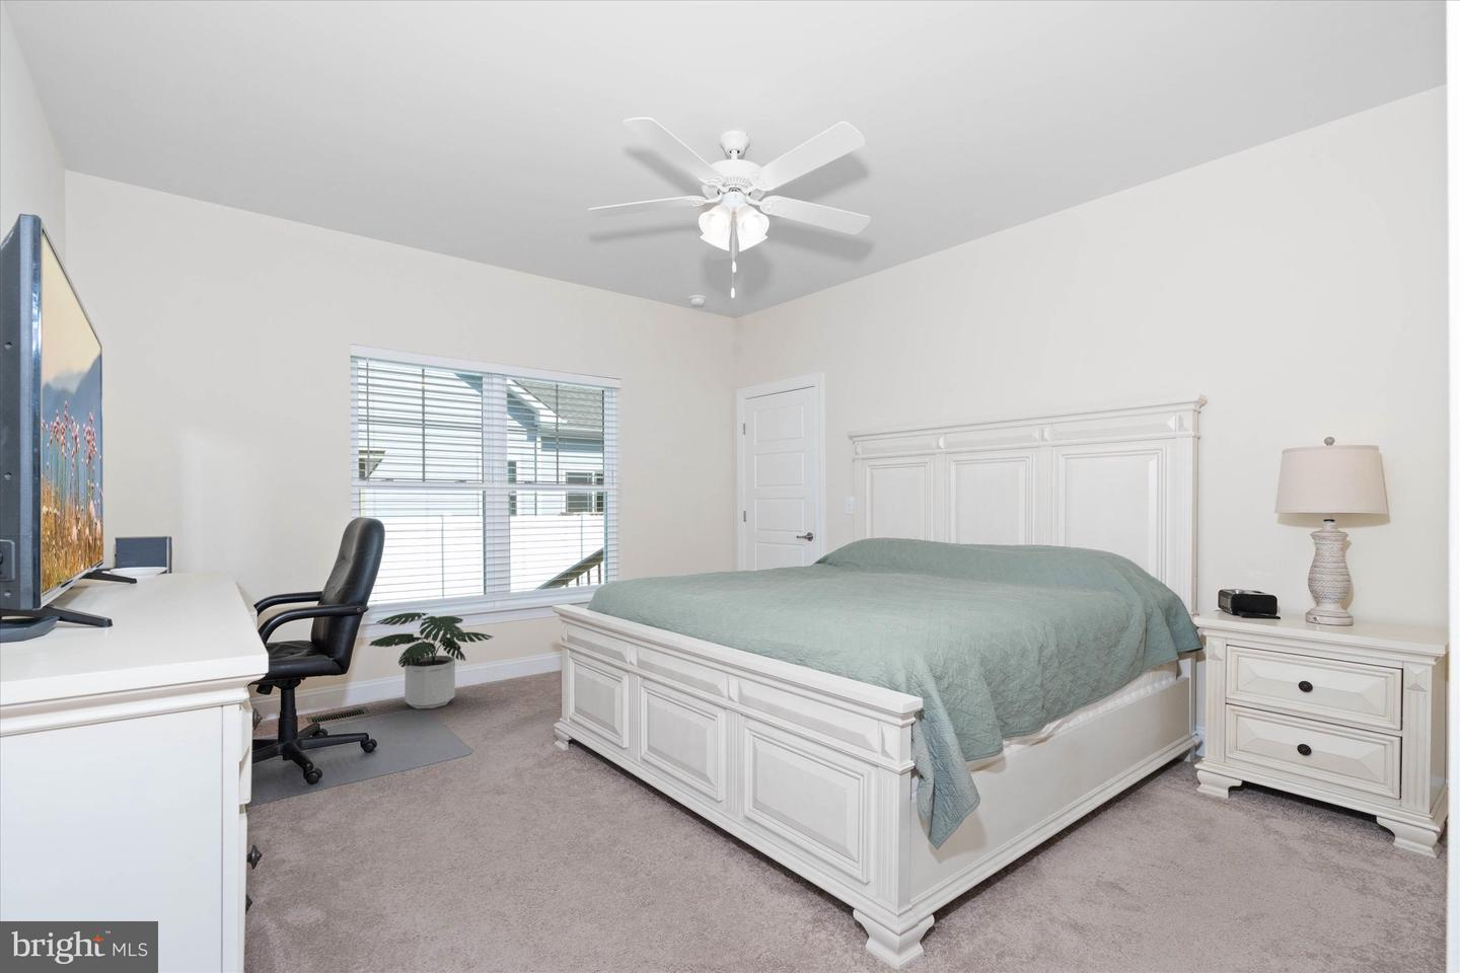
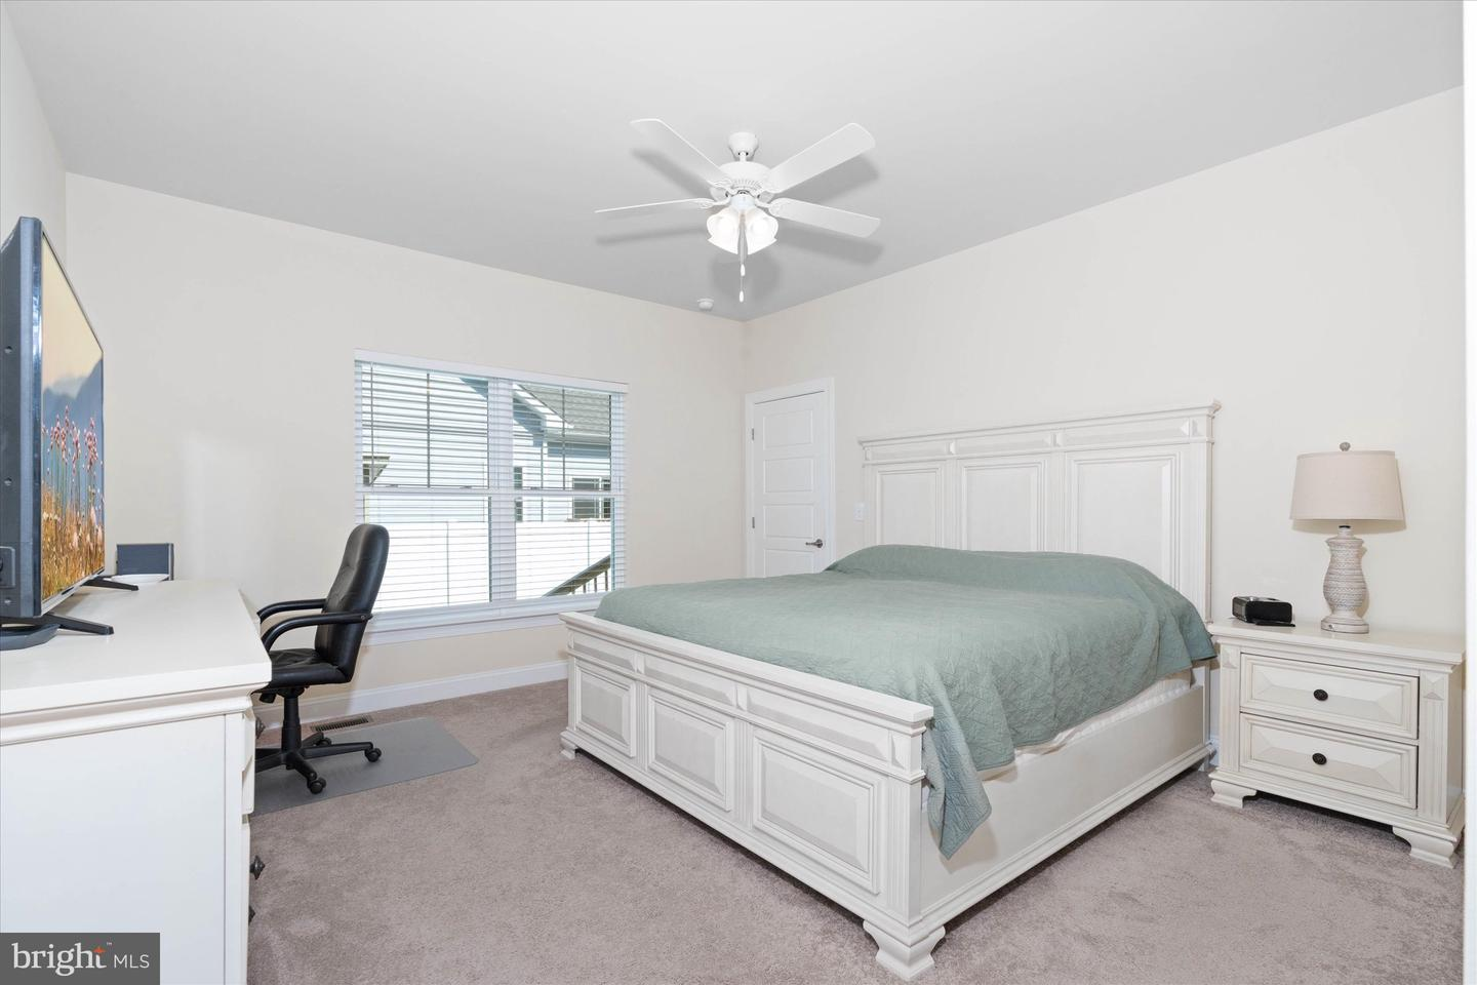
- potted plant [368,611,494,709]
